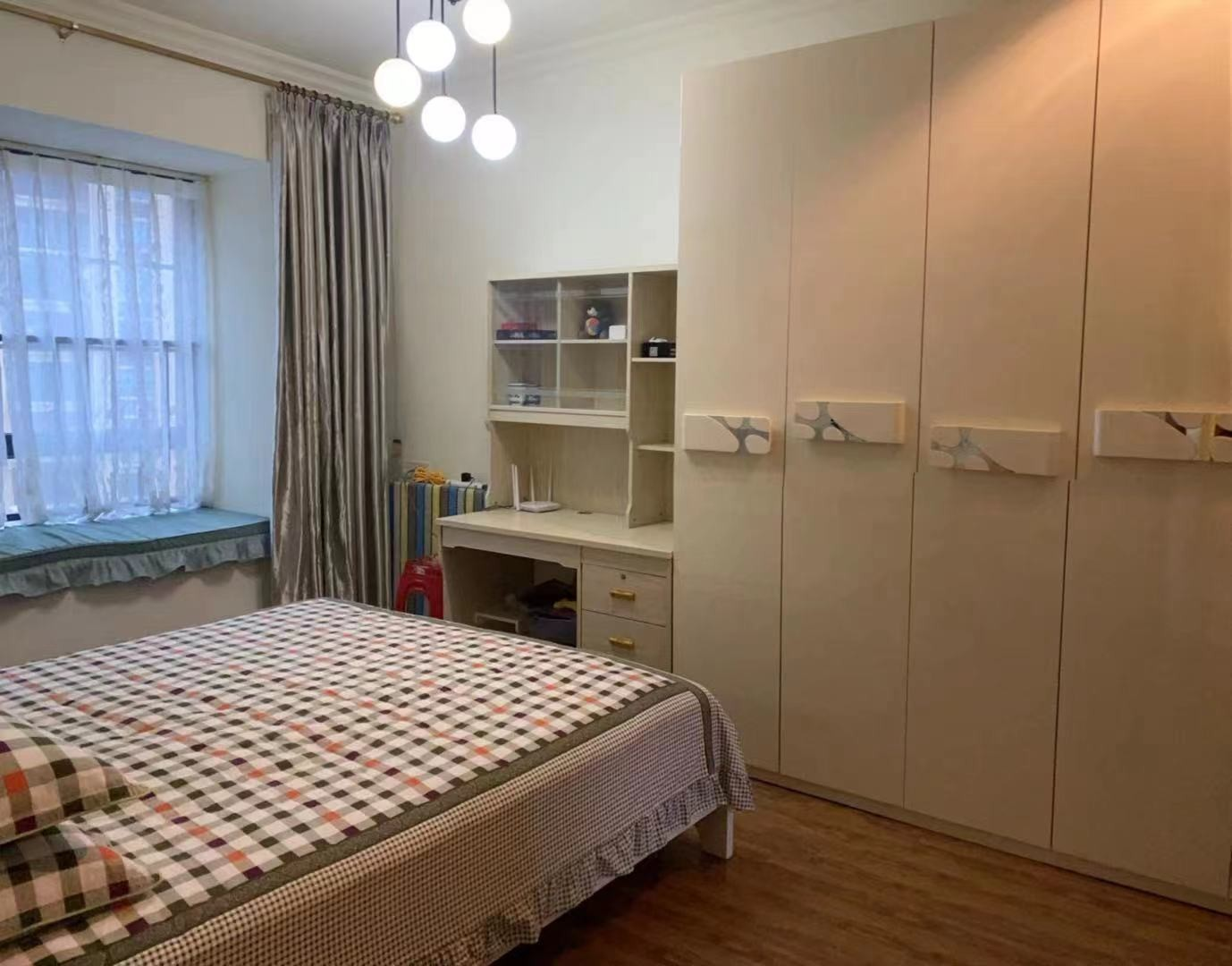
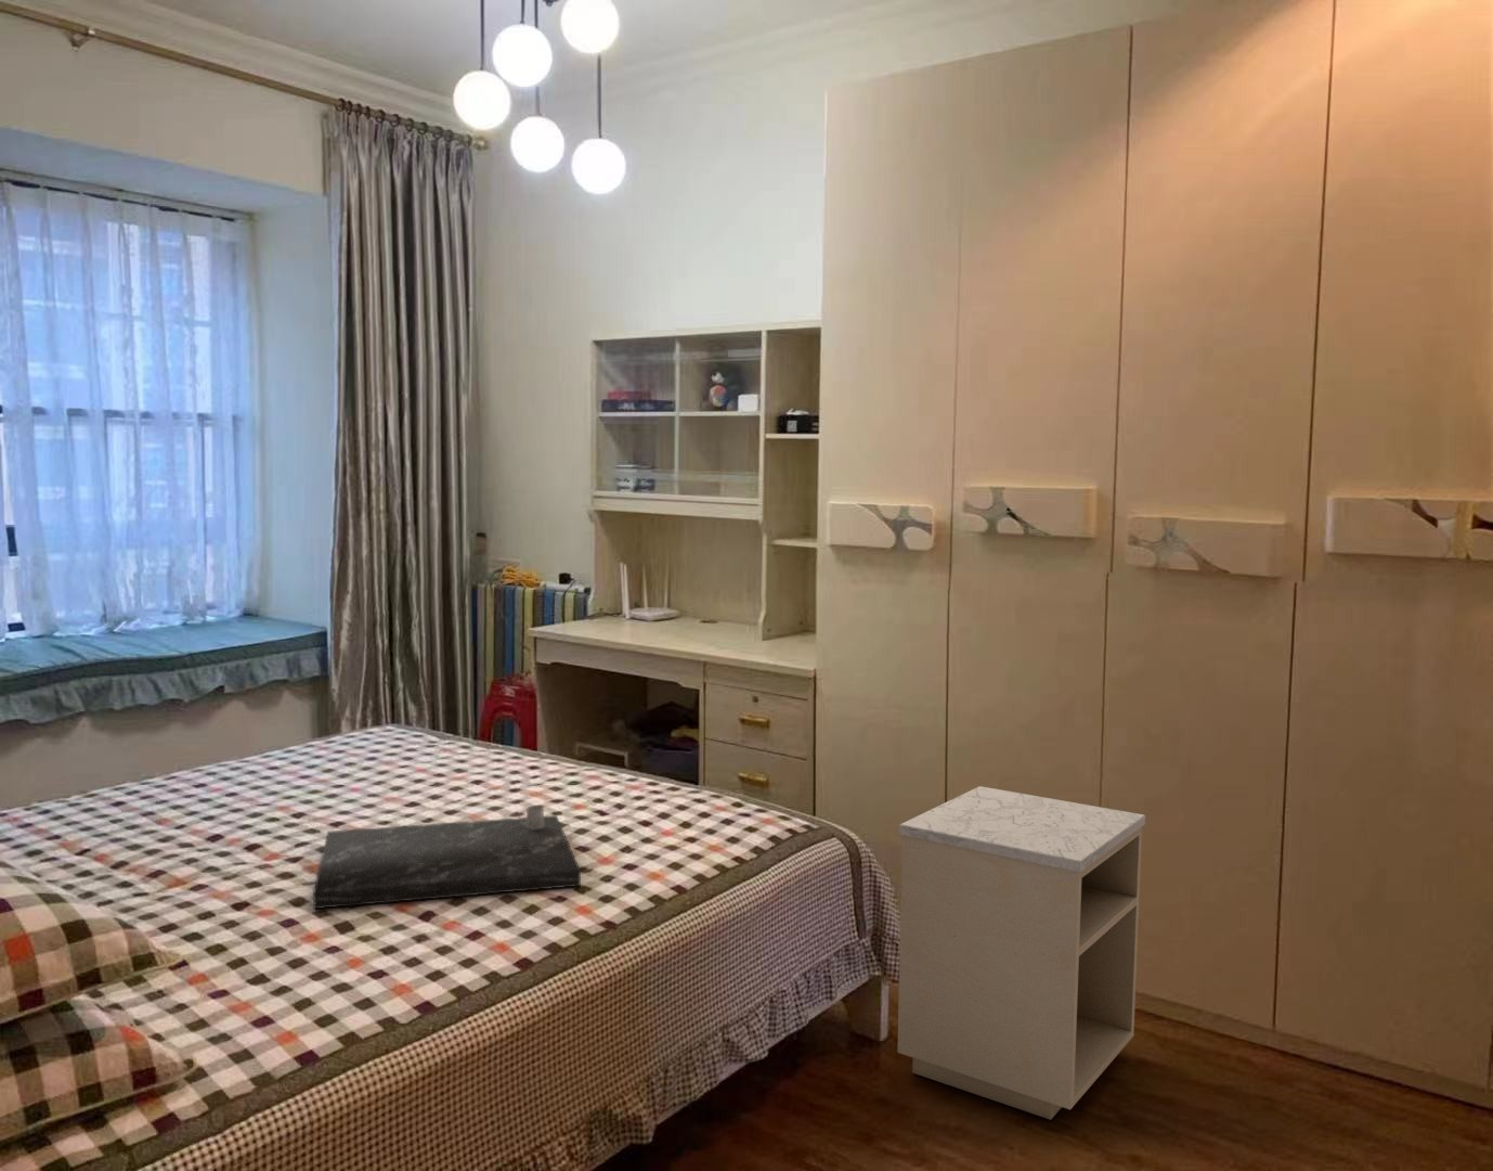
+ tray [311,805,582,909]
+ nightstand [896,786,1146,1121]
